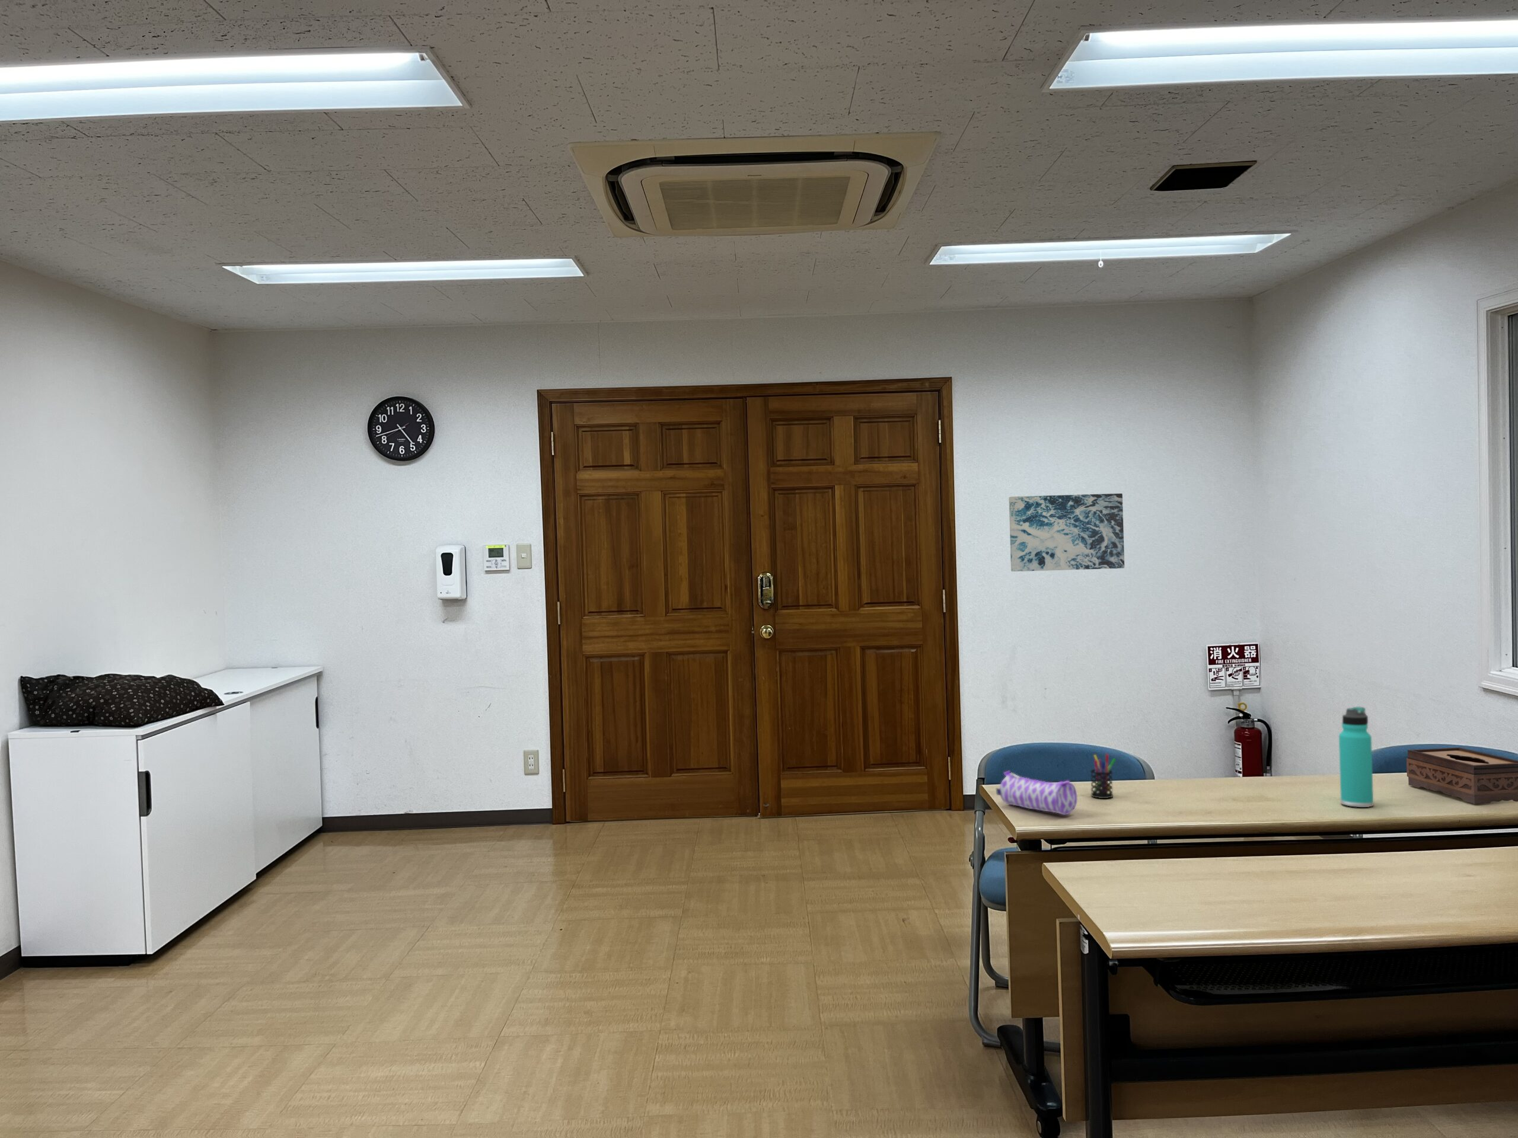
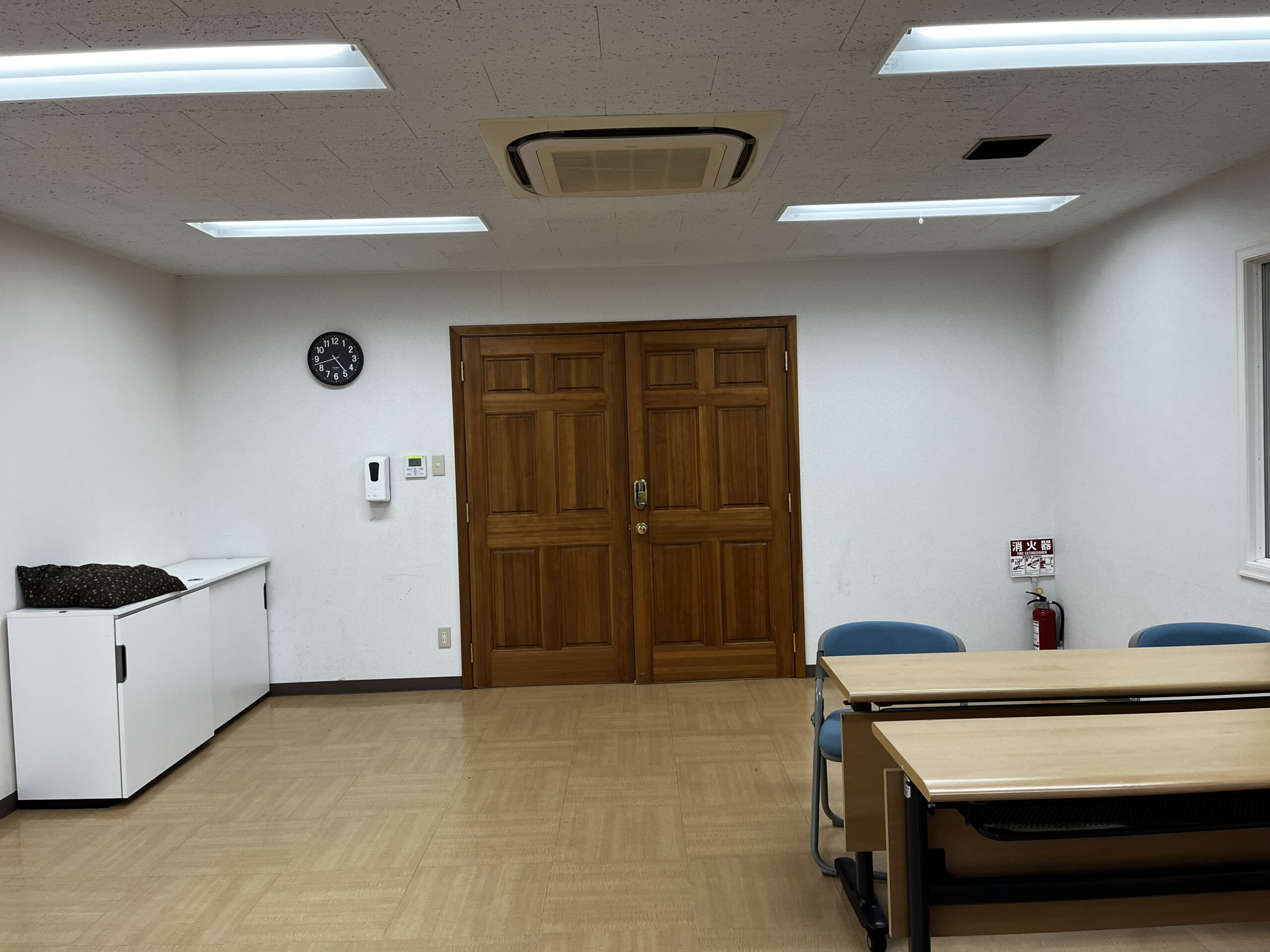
- pen holder [1090,753,1116,799]
- pencil case [996,770,1077,815]
- thermos bottle [1339,706,1373,808]
- tissue box [1406,747,1518,804]
- wall art [1009,494,1125,571]
